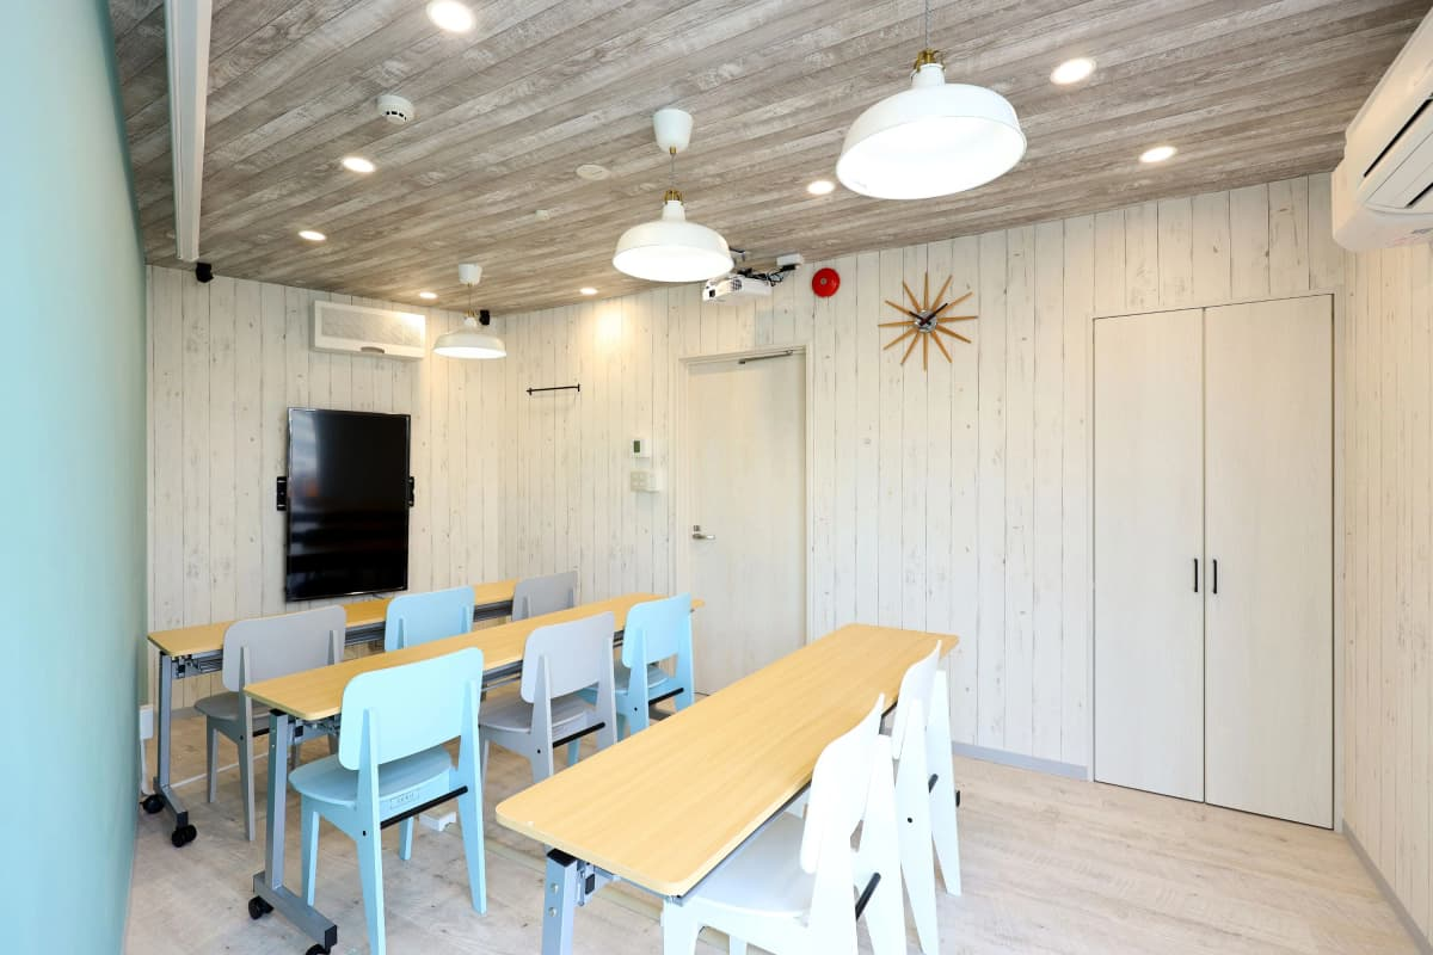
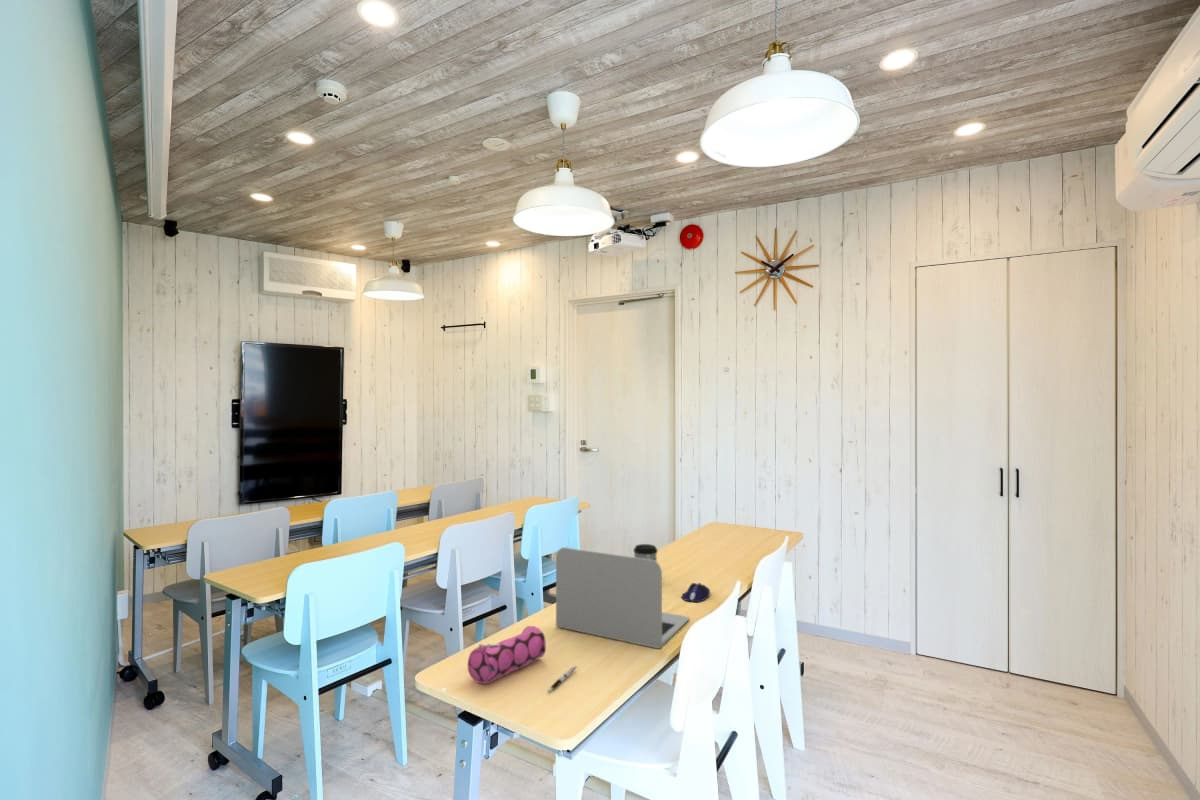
+ pencil case [467,625,547,685]
+ laptop [555,546,691,650]
+ pen [547,664,578,693]
+ computer mouse [680,582,711,603]
+ coffee cup [633,543,659,561]
